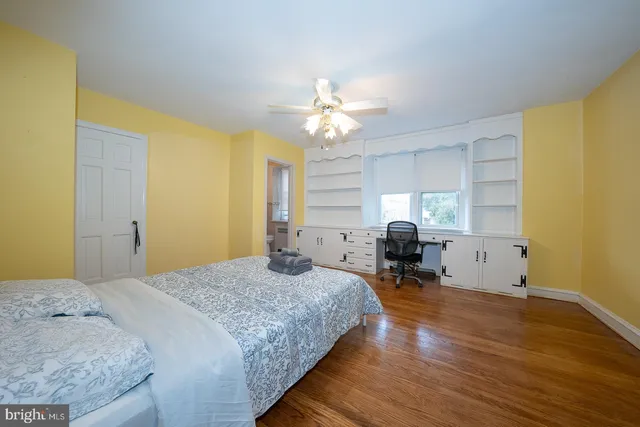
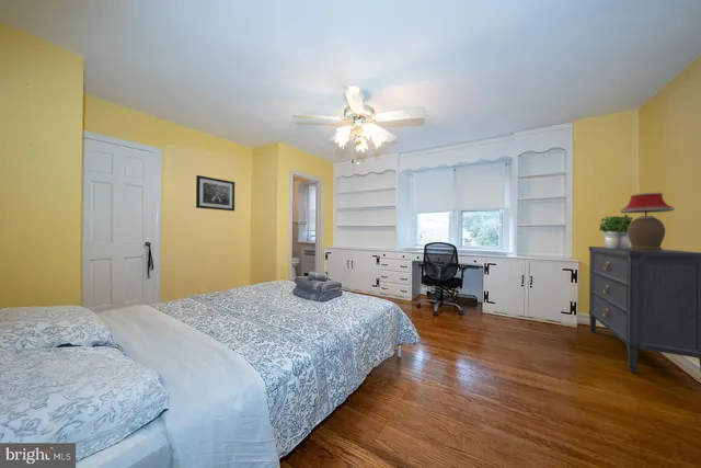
+ dresser [588,246,701,380]
+ wall art [195,174,235,212]
+ potted plant [598,214,633,249]
+ table lamp [619,192,676,251]
